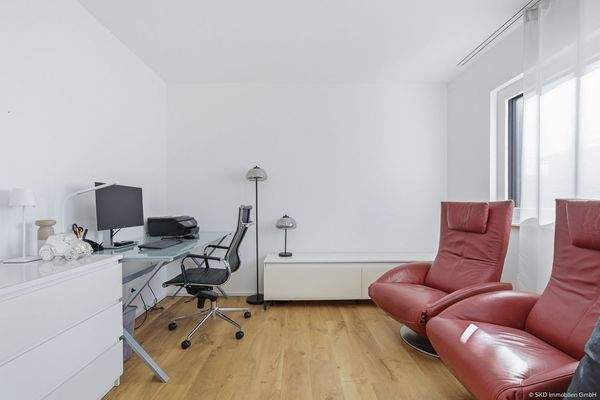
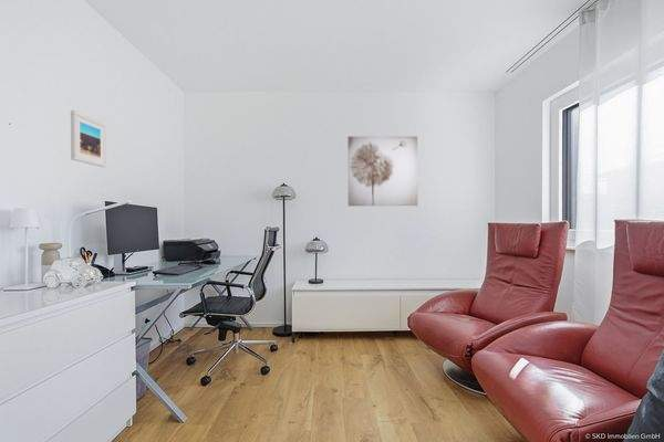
+ wall art [346,135,418,207]
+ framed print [70,109,107,168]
